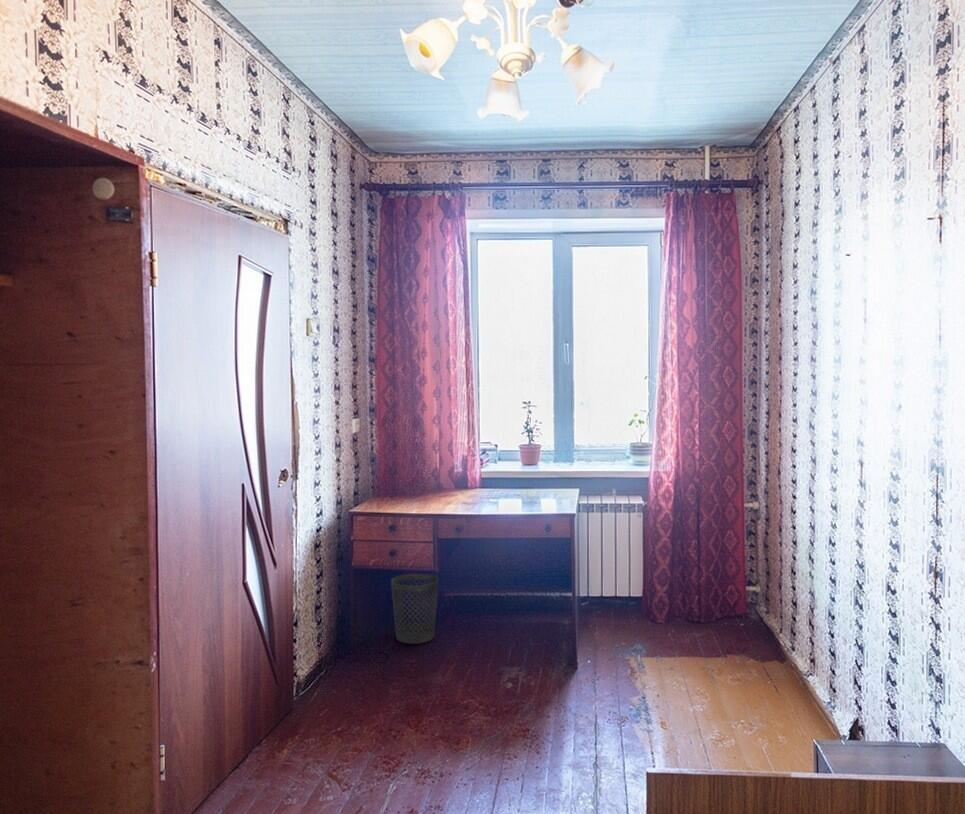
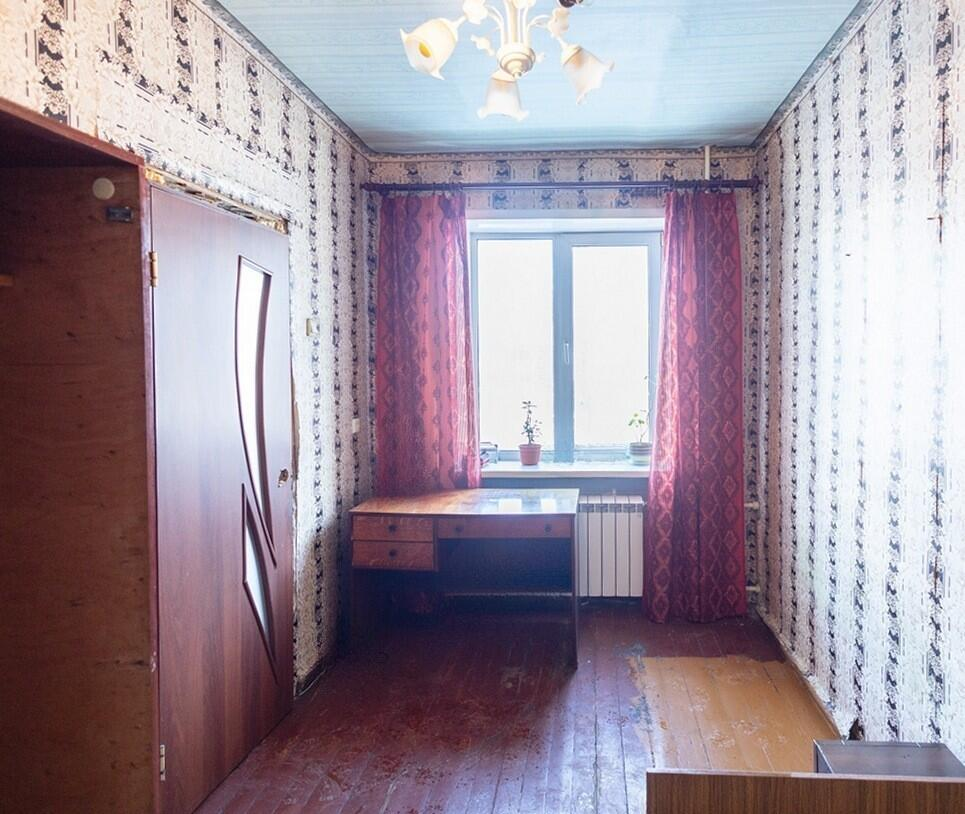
- wastebasket [390,573,439,645]
